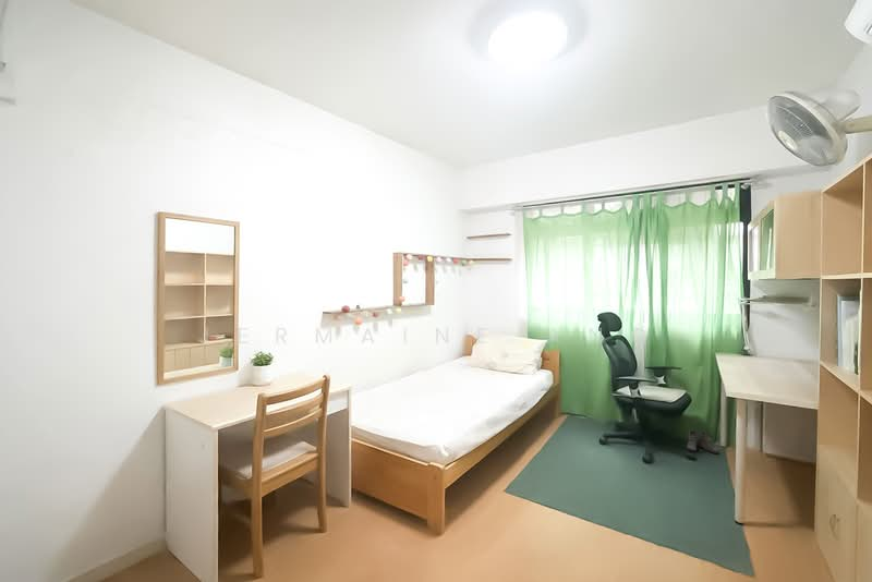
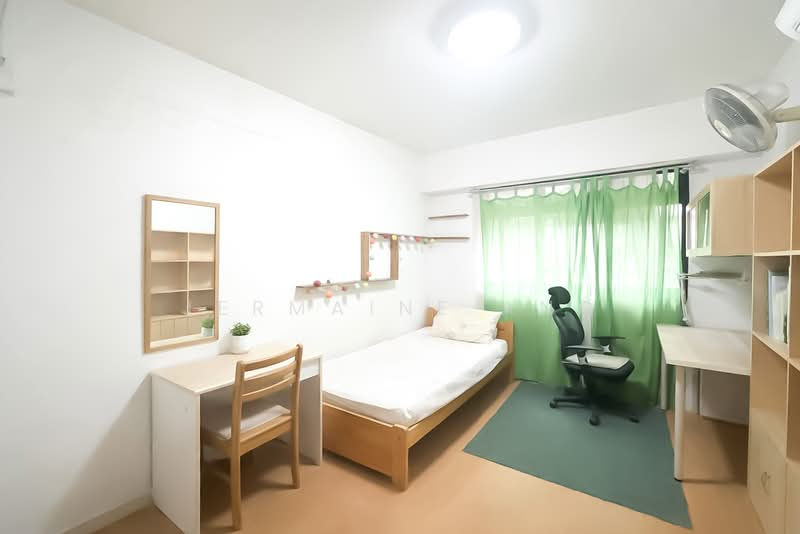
- boots [681,429,719,454]
